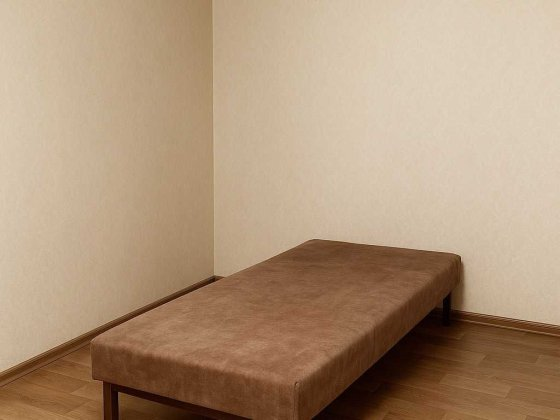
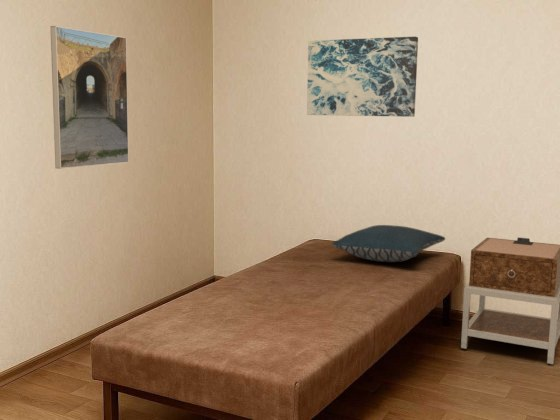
+ wall art [306,36,419,118]
+ nightstand [460,237,560,365]
+ pillow [331,224,446,263]
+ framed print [49,25,130,170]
